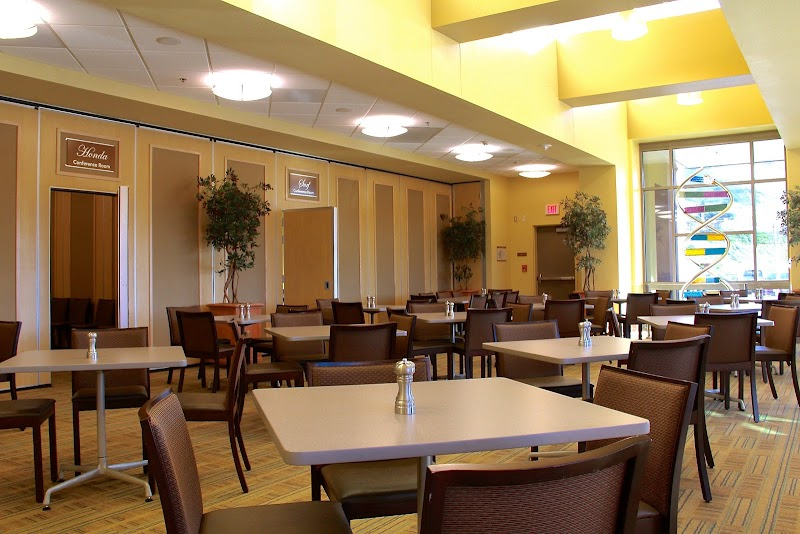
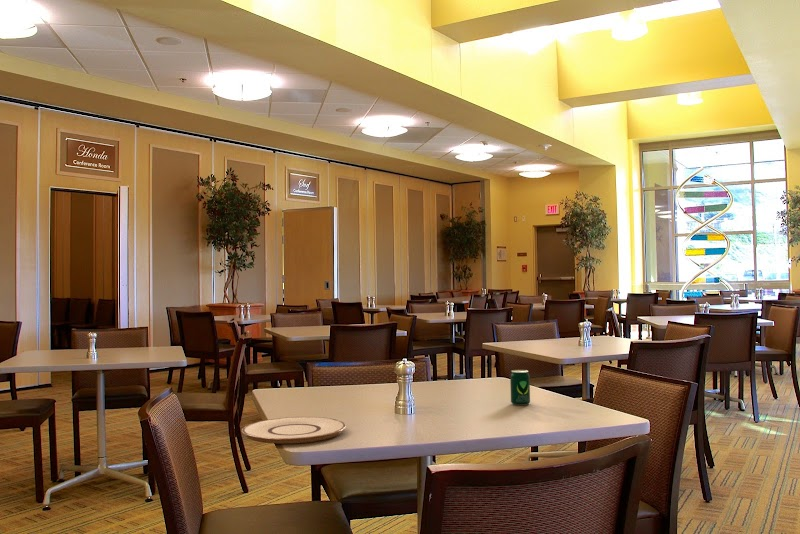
+ beverage can [509,369,531,406]
+ plate [241,416,347,445]
